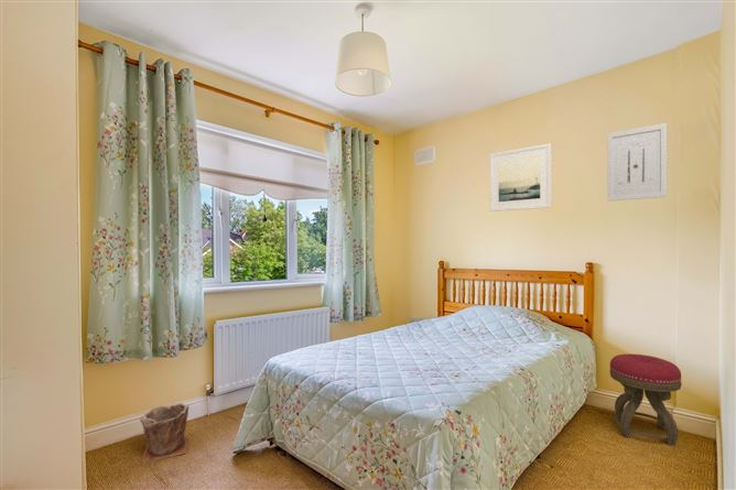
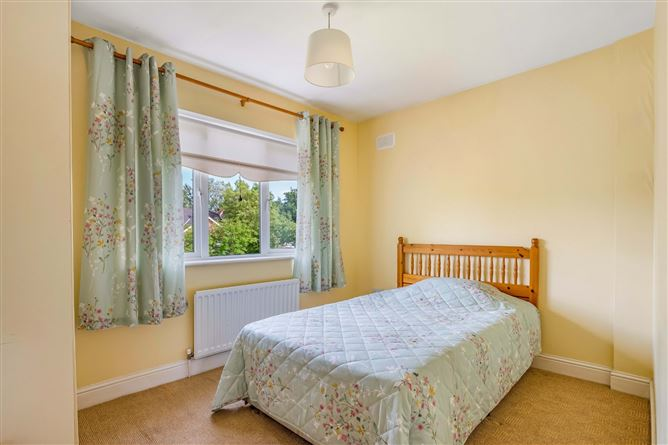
- plant pot [139,402,191,464]
- stool [608,352,682,447]
- wall art [606,122,668,203]
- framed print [488,142,553,213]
